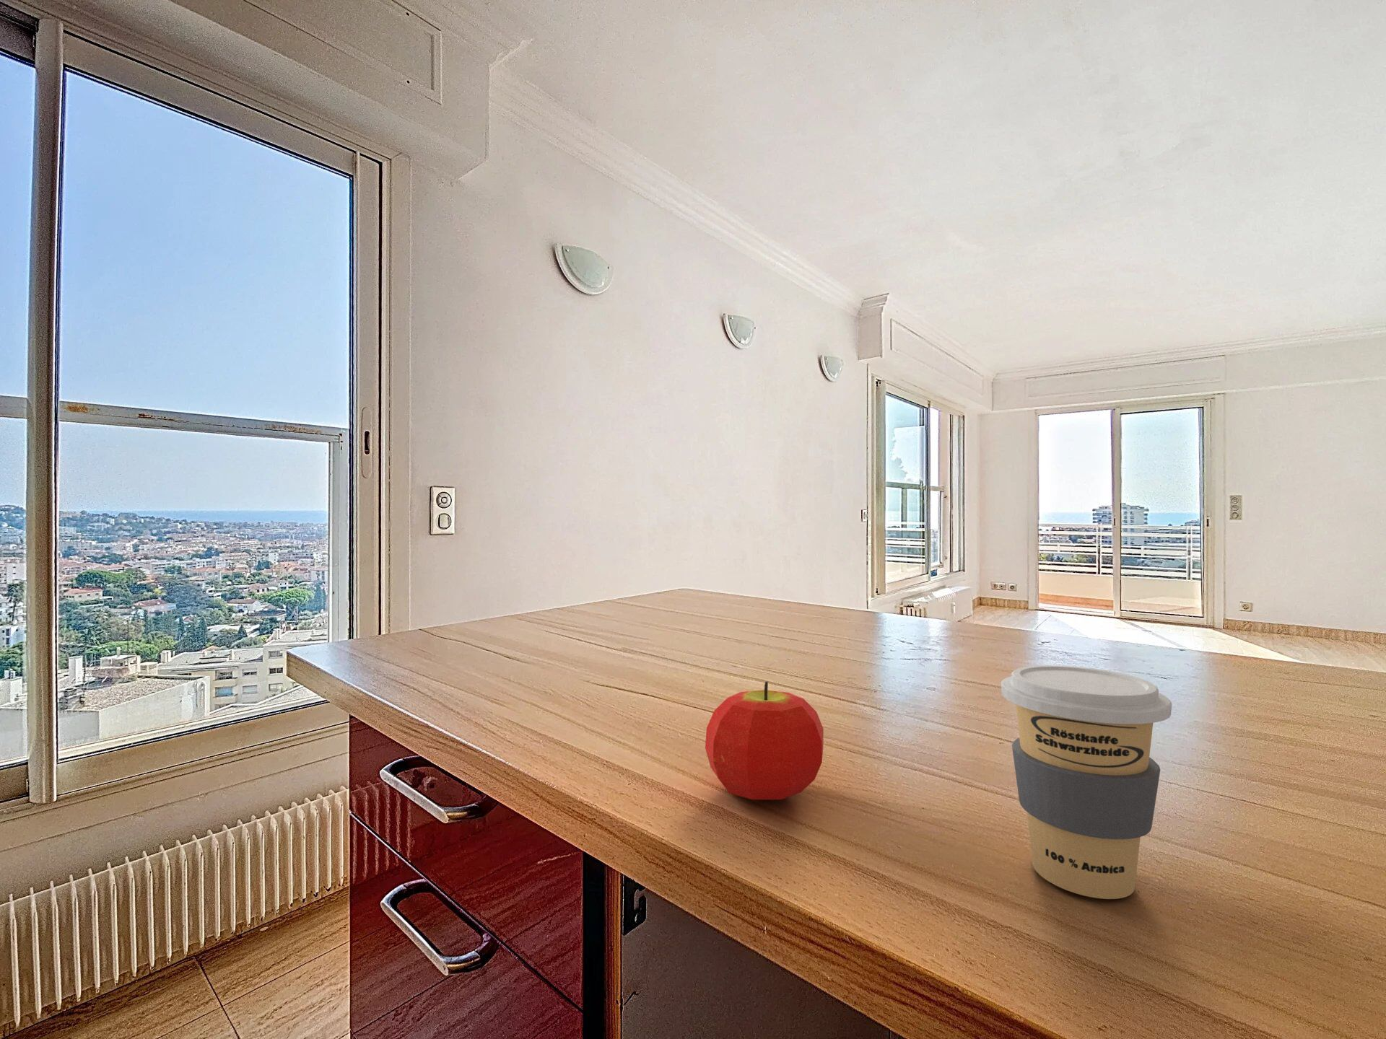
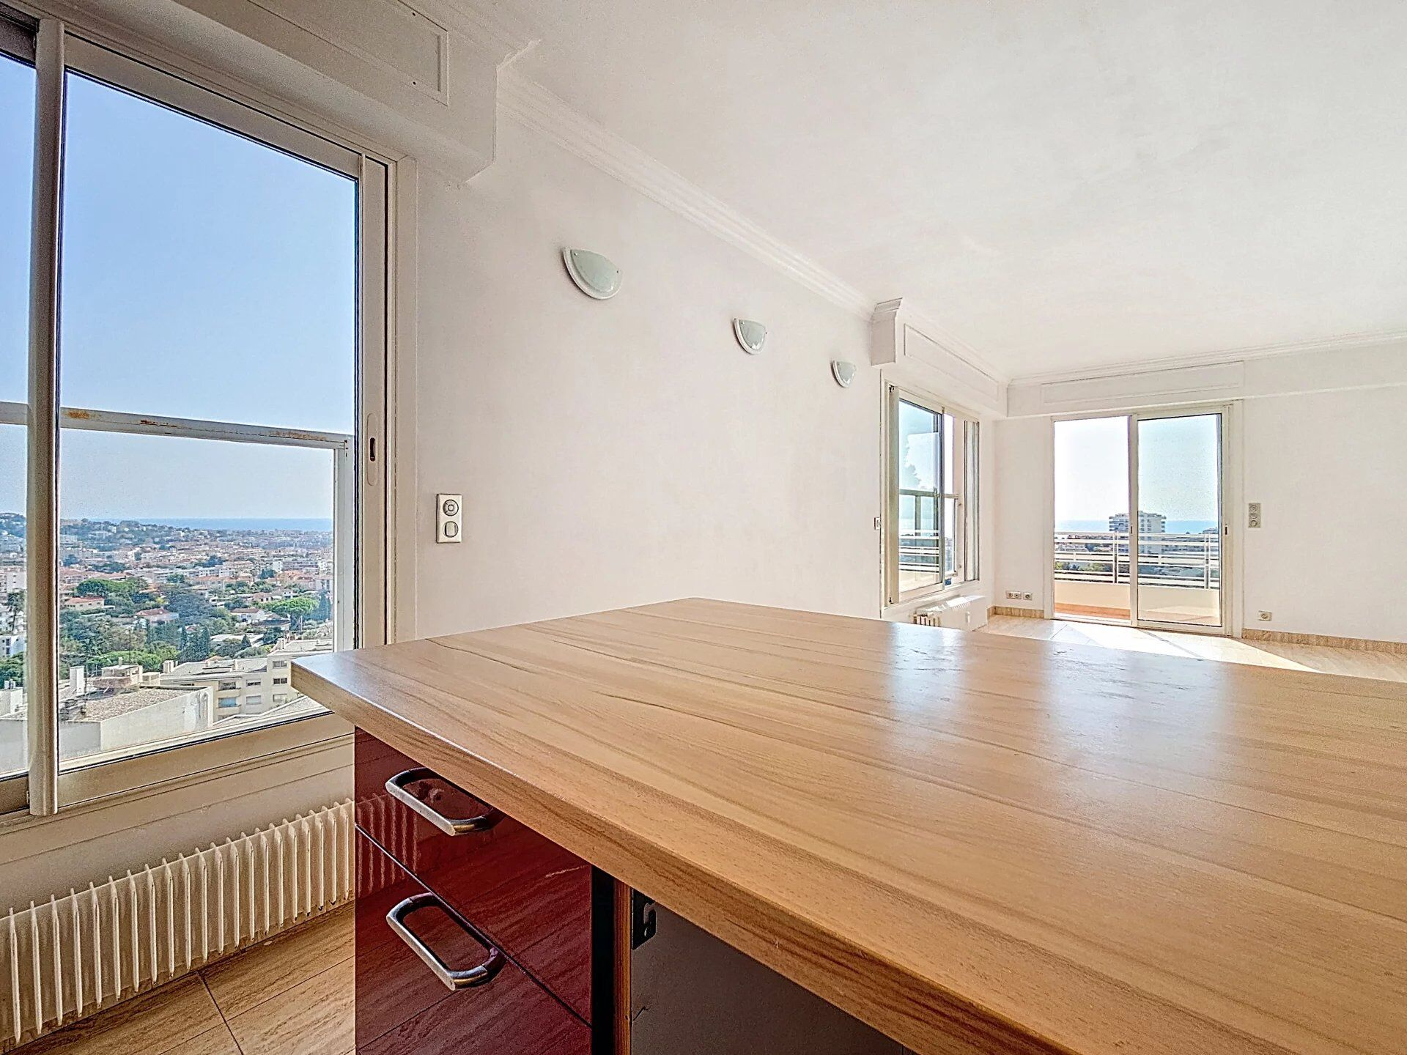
- fruit [705,681,824,800]
- coffee cup [1001,665,1172,899]
